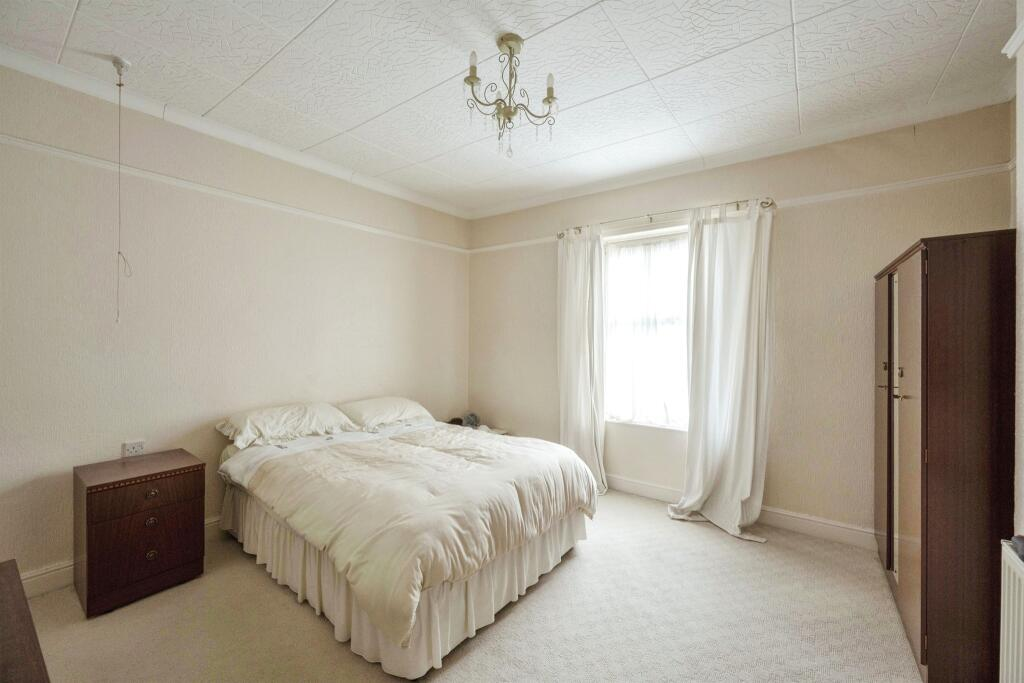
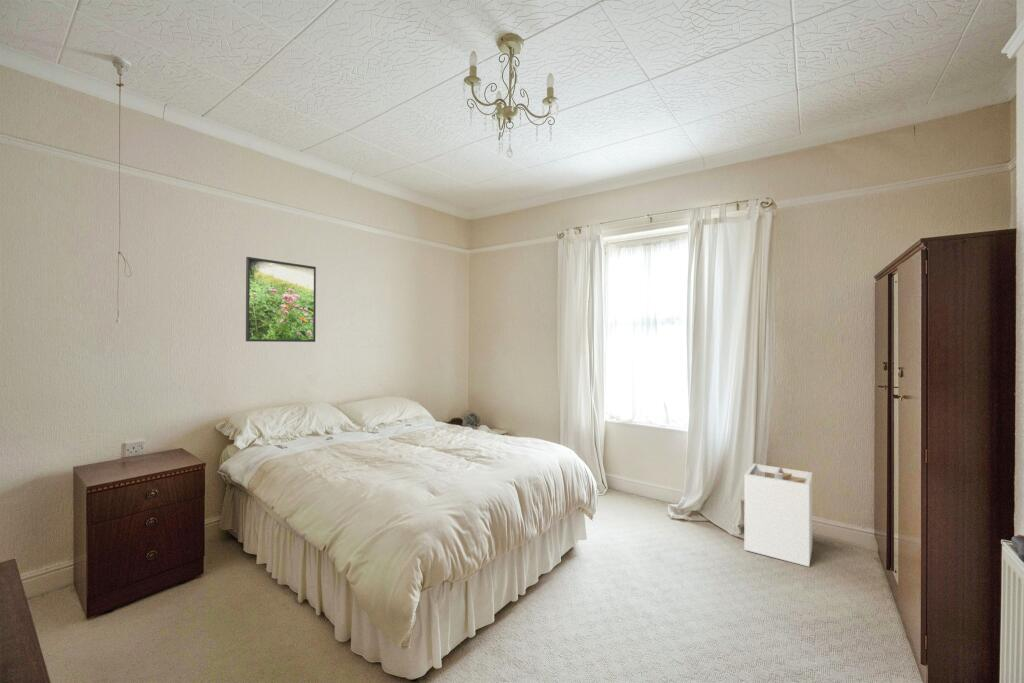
+ laundry hamper [744,462,813,568]
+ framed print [245,256,317,343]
